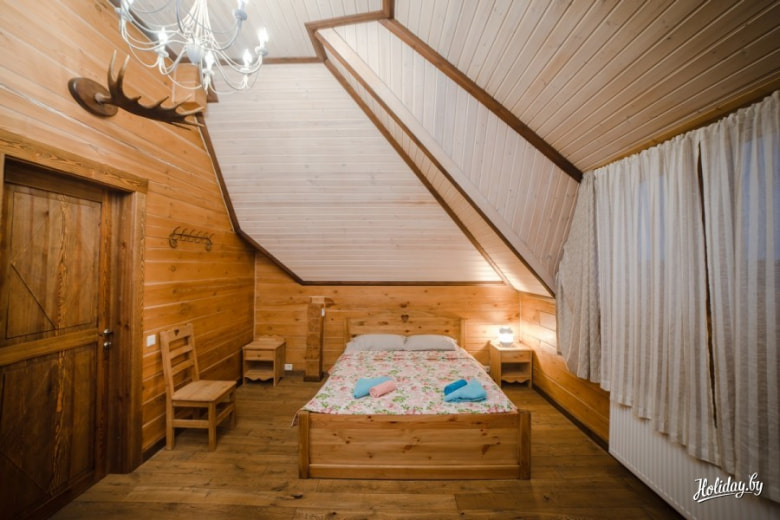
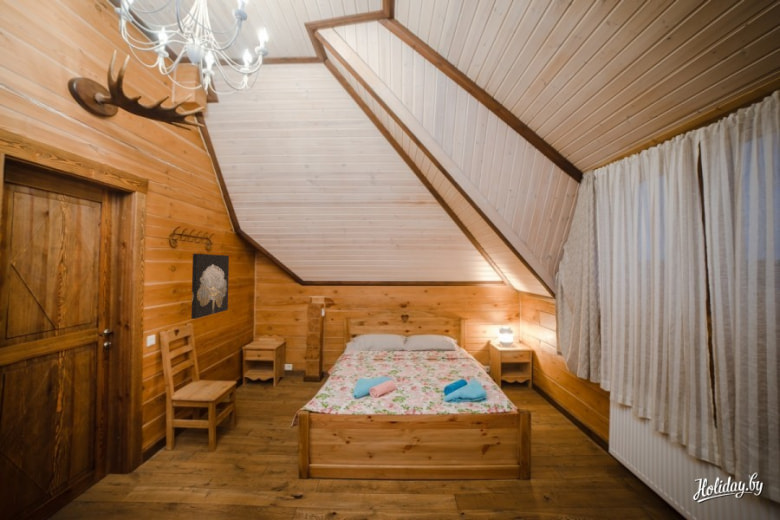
+ wall art [190,253,230,320]
